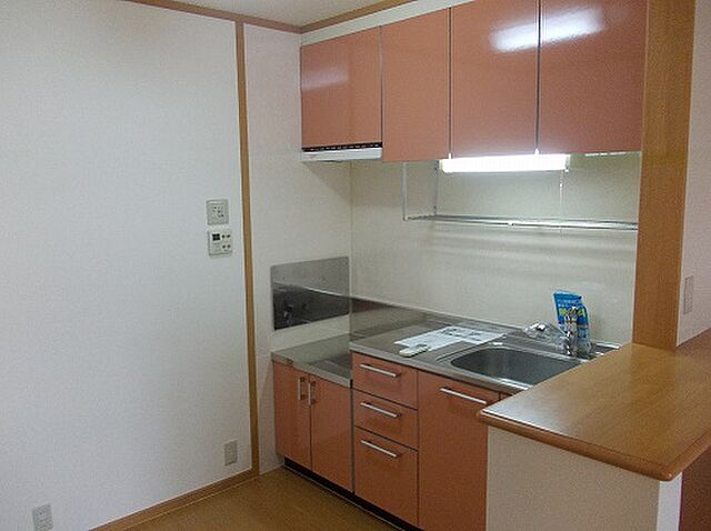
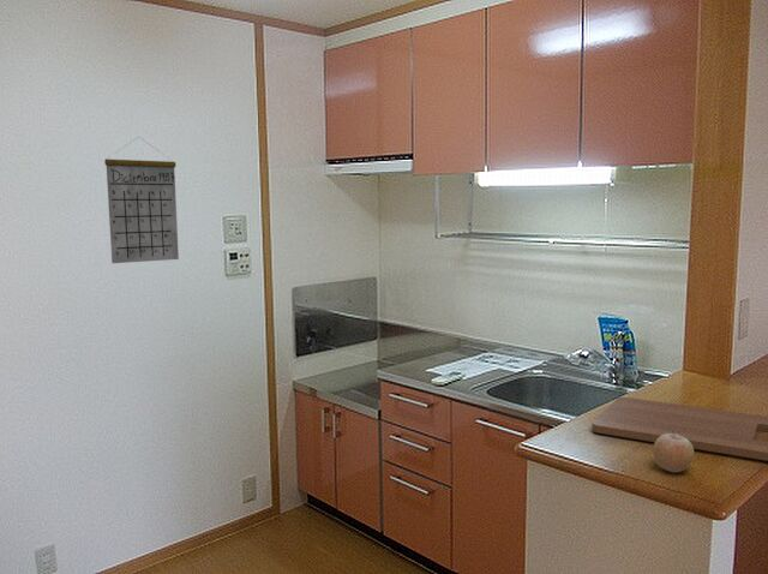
+ calendar [103,136,180,264]
+ fruit [652,429,695,473]
+ cutting board [590,396,768,462]
